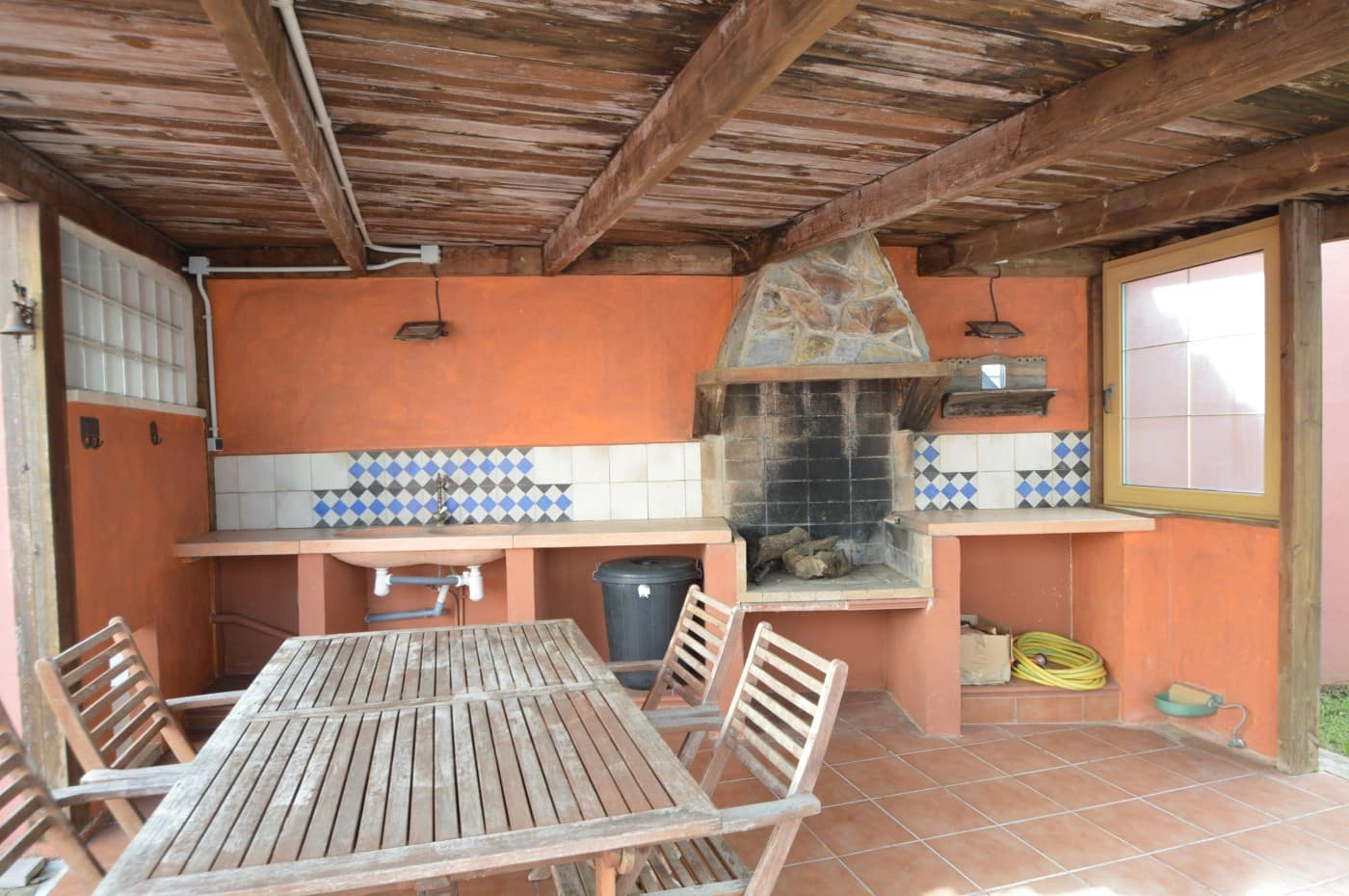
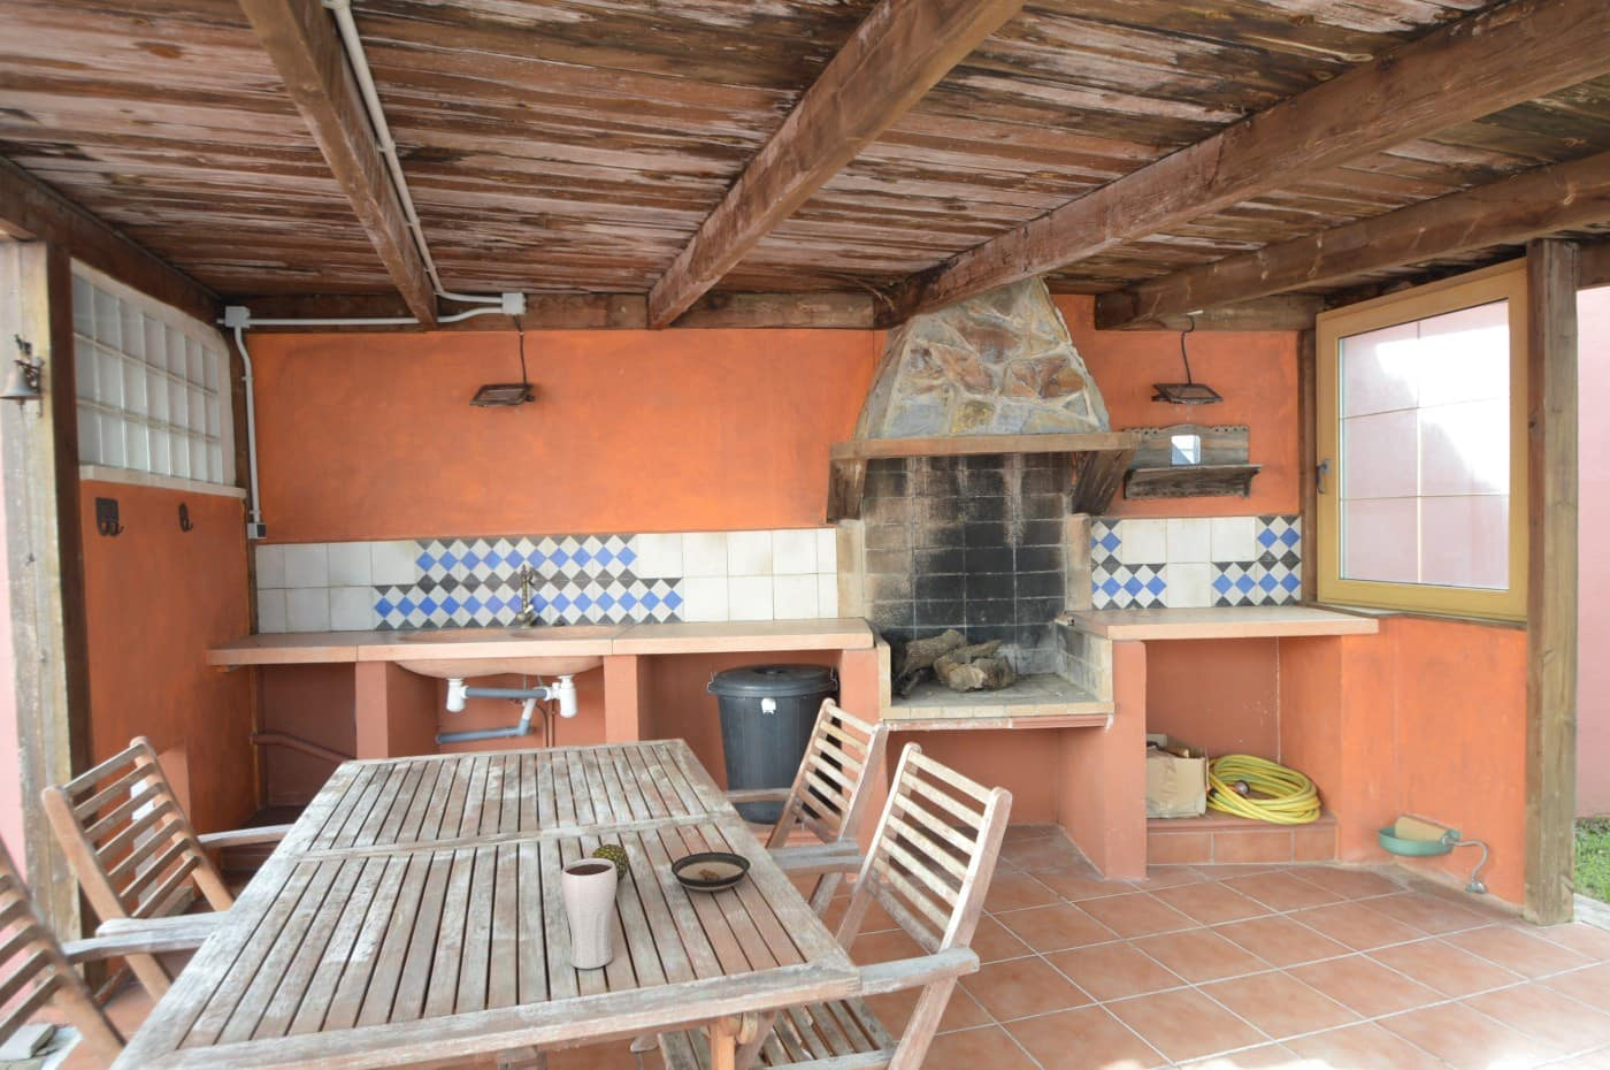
+ saucer [671,851,751,893]
+ fruit [590,842,630,888]
+ drinking glass [560,857,617,970]
